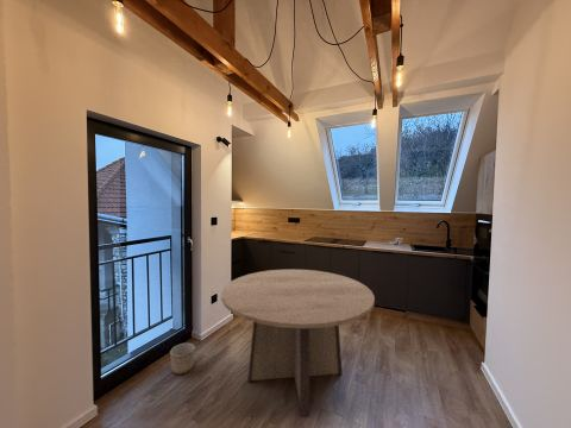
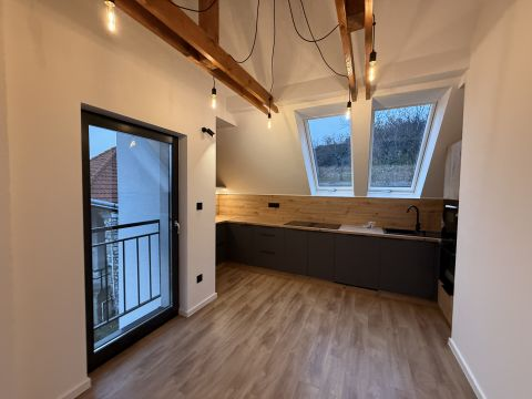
- planter [169,342,196,376]
- dining table [220,269,376,418]
